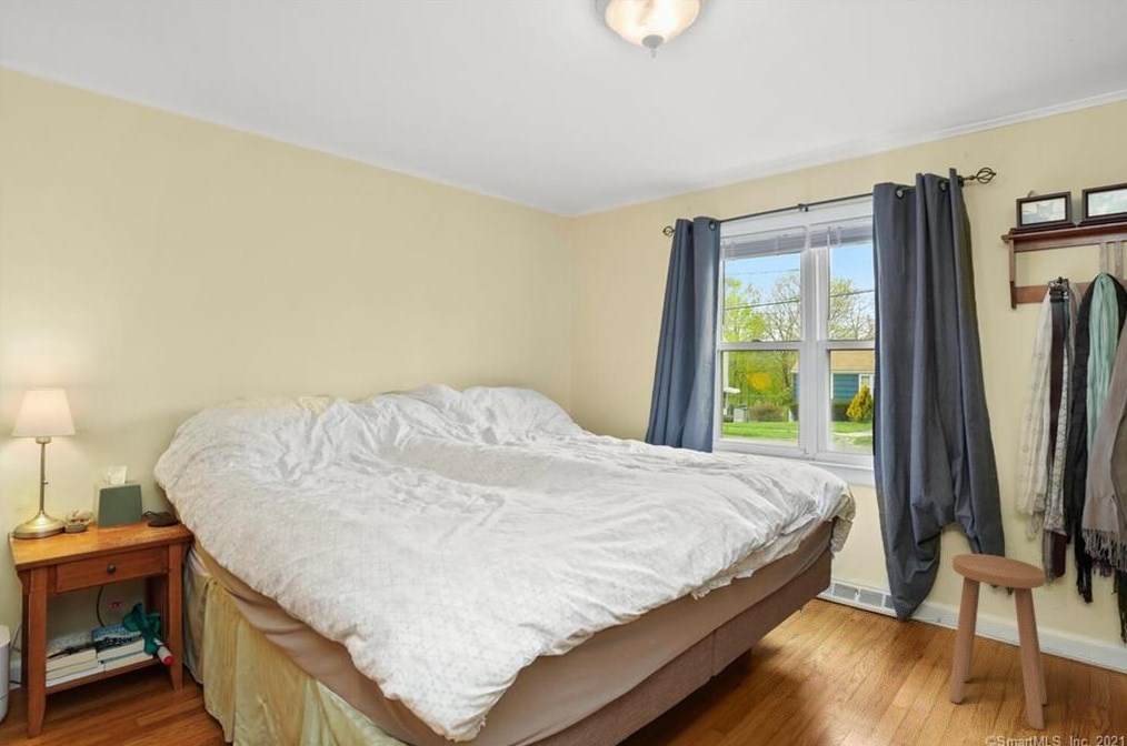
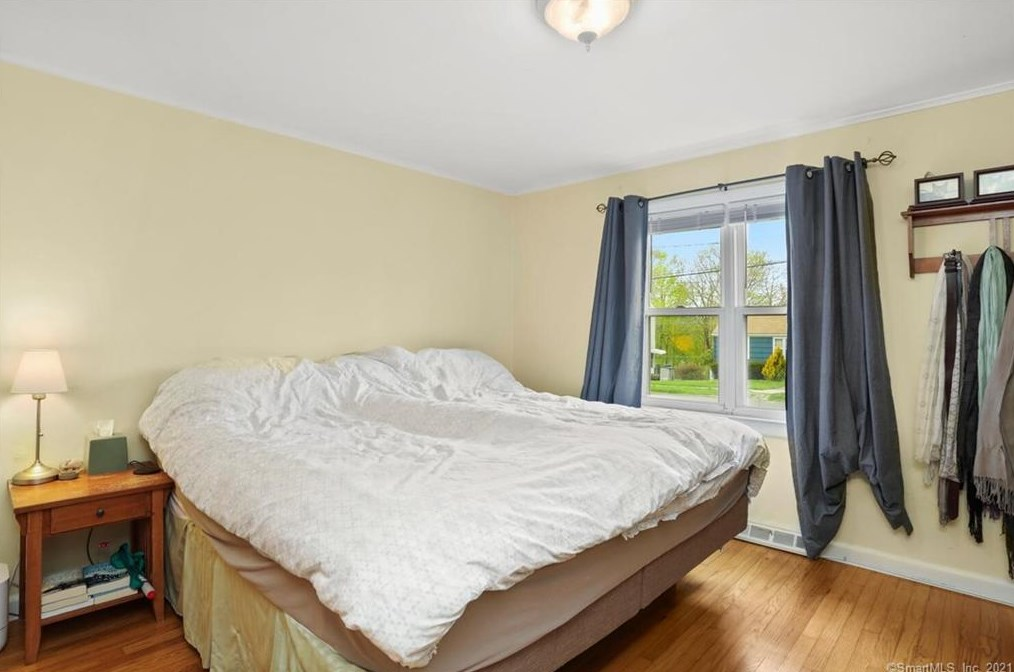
- stool [948,553,1048,730]
